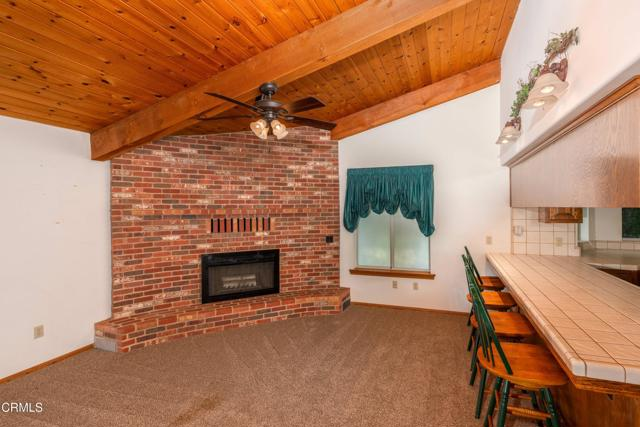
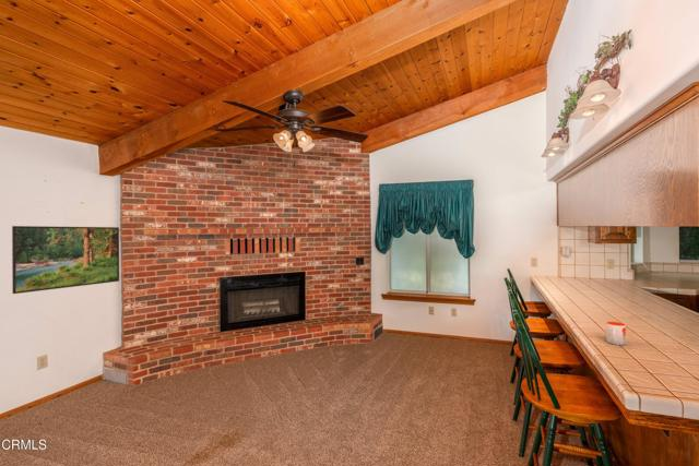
+ mug [605,321,627,346]
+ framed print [11,225,120,295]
